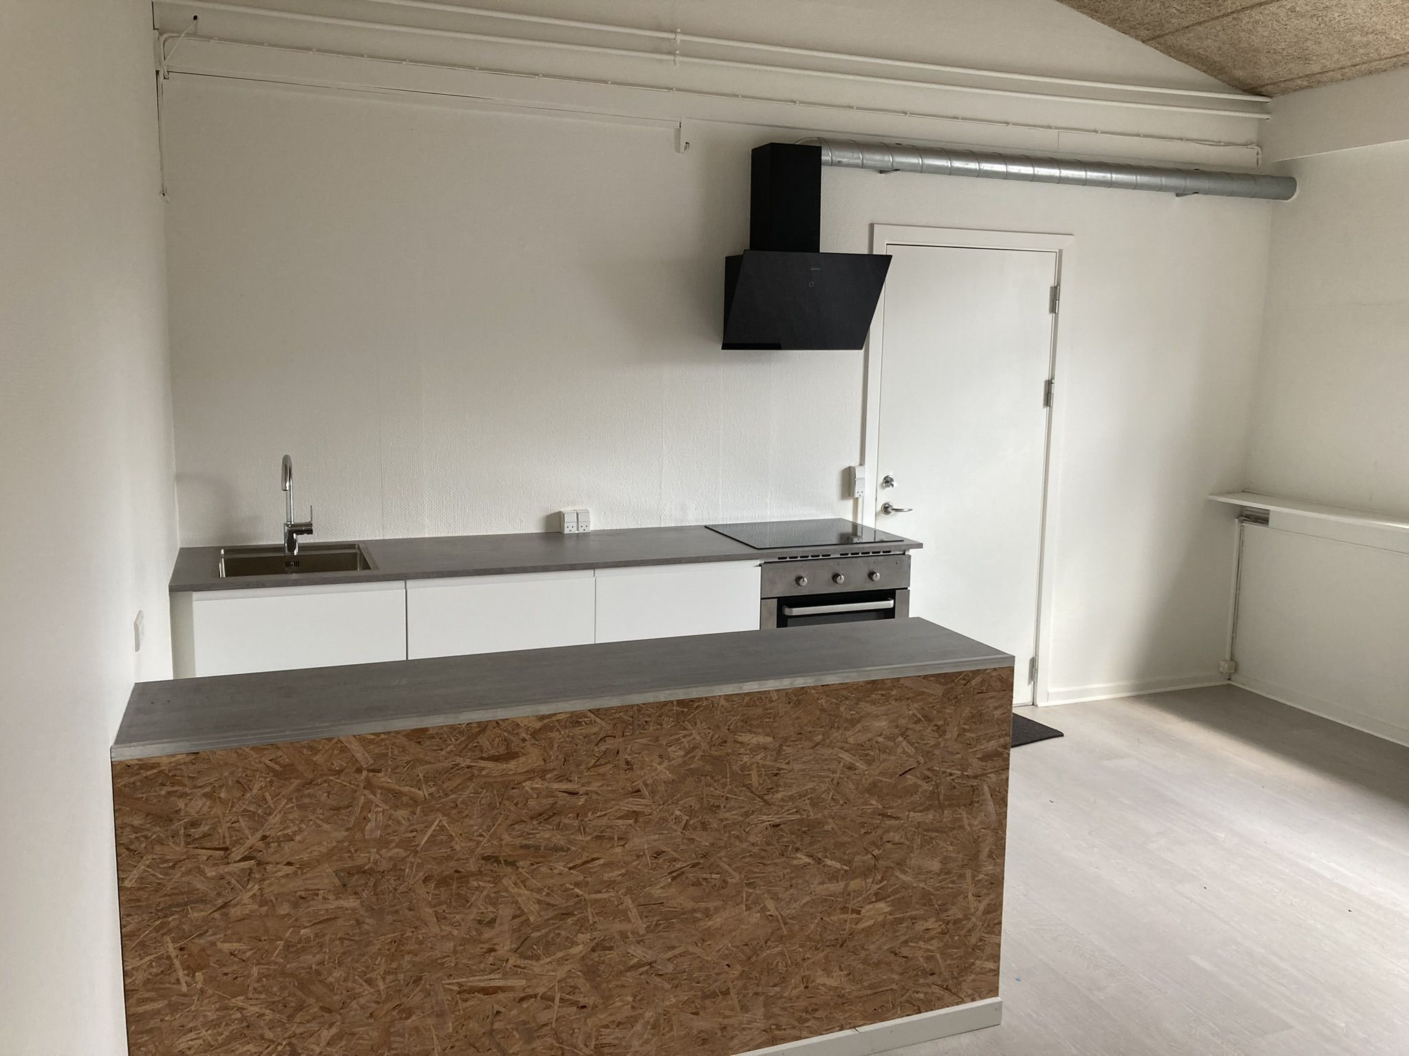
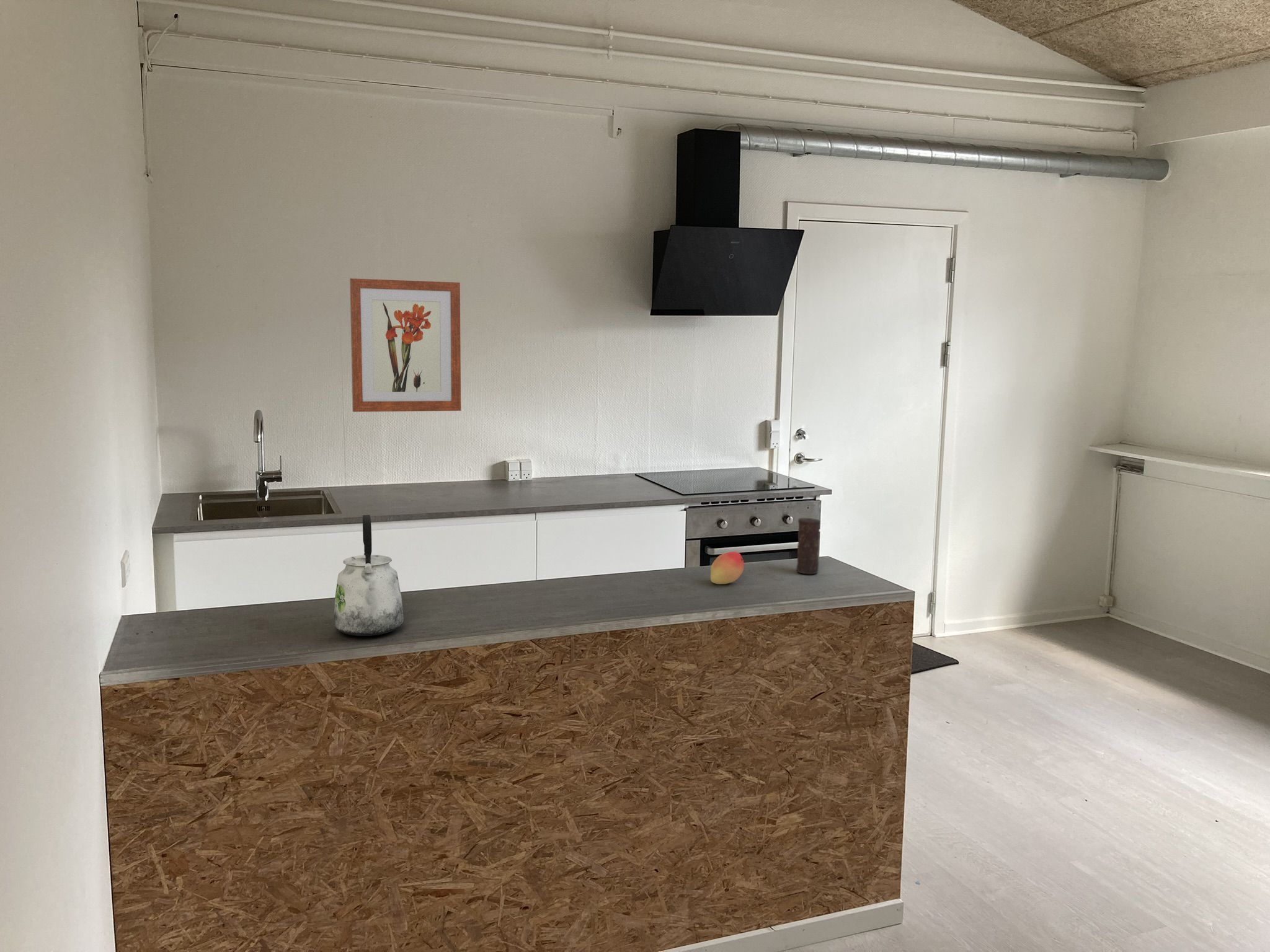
+ fruit [710,551,745,585]
+ wall art [349,278,461,412]
+ candle [796,518,821,575]
+ kettle [333,514,404,637]
